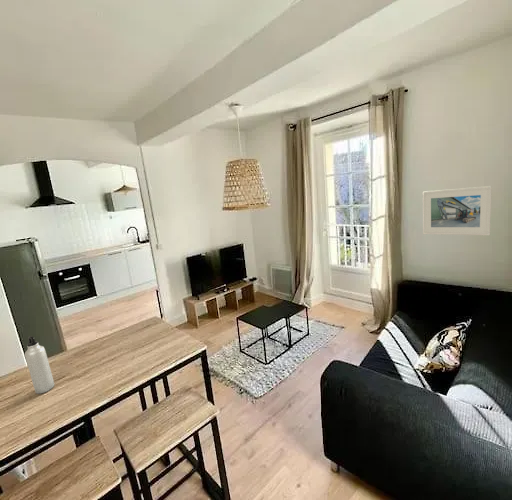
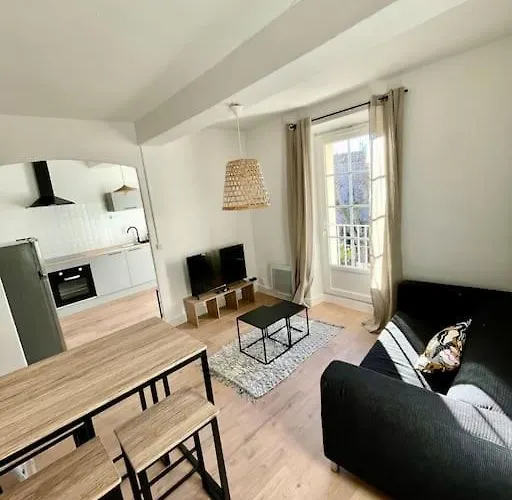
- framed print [422,185,493,236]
- water bottle [24,335,55,394]
